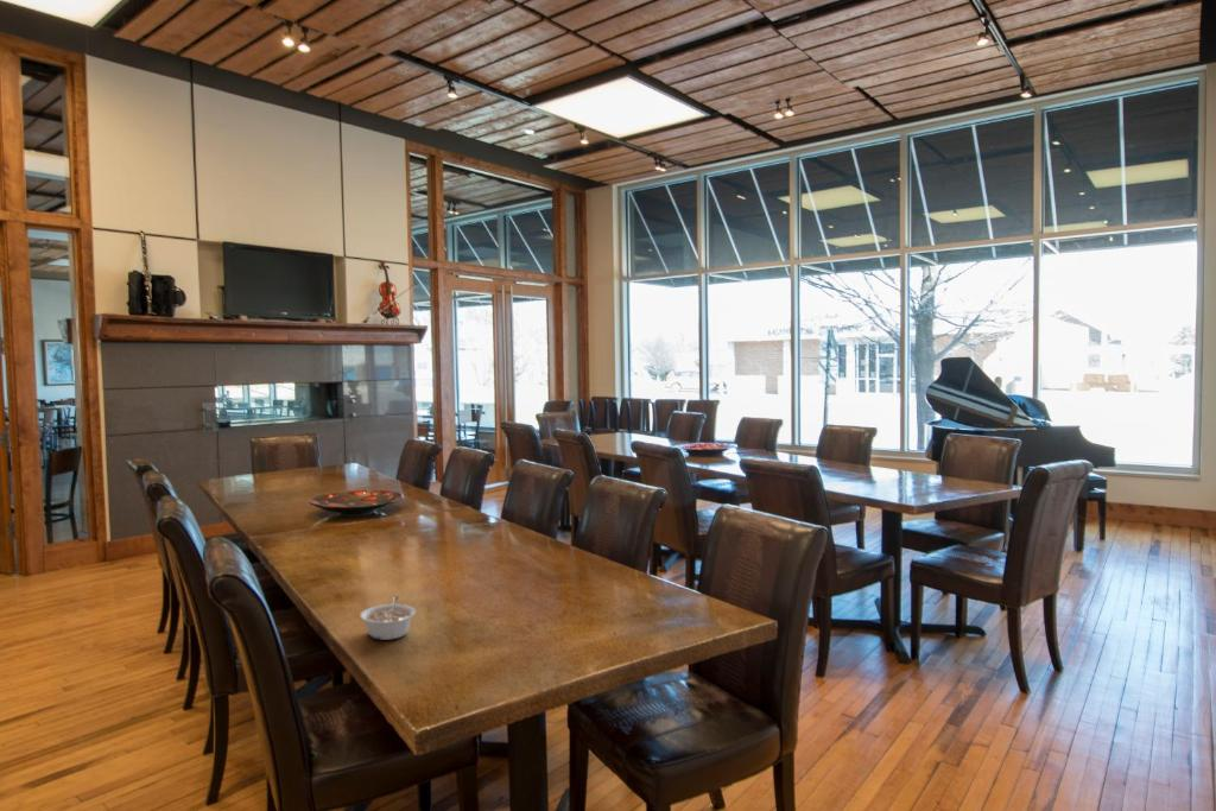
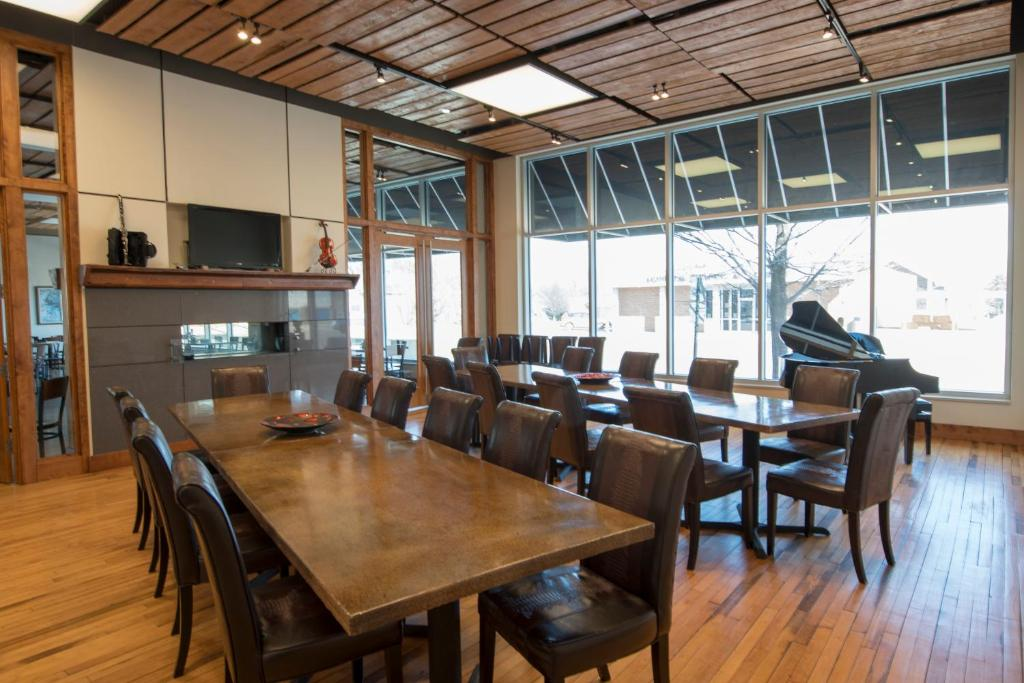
- legume [359,595,417,641]
